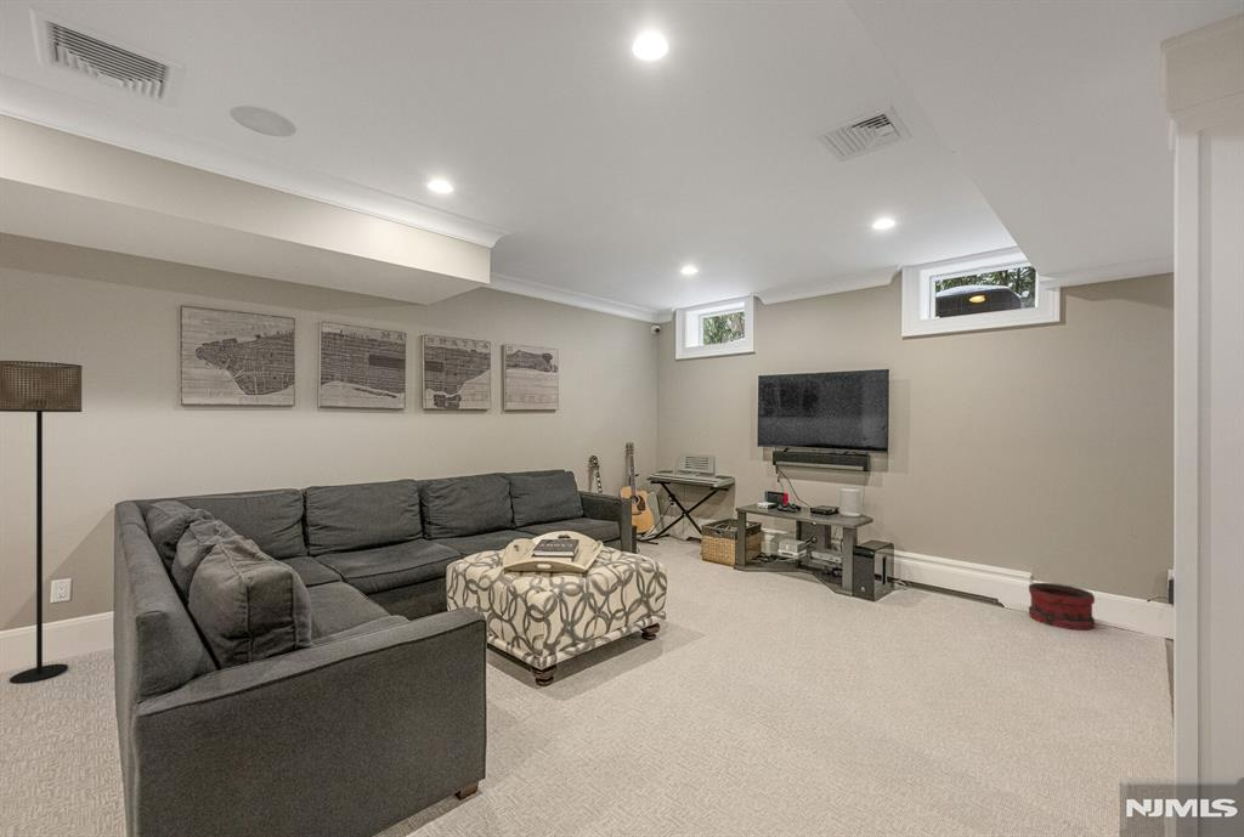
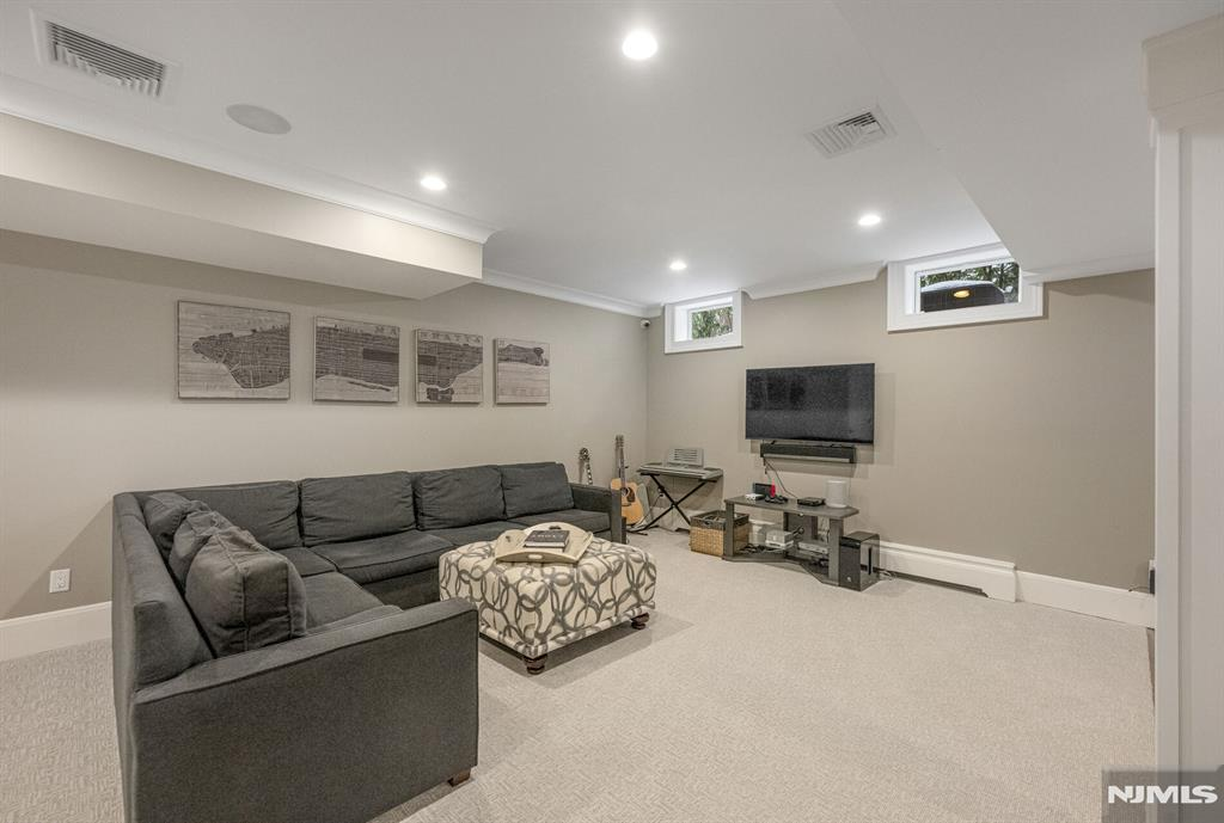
- floor lamp [0,360,84,685]
- bucket [1028,582,1096,632]
